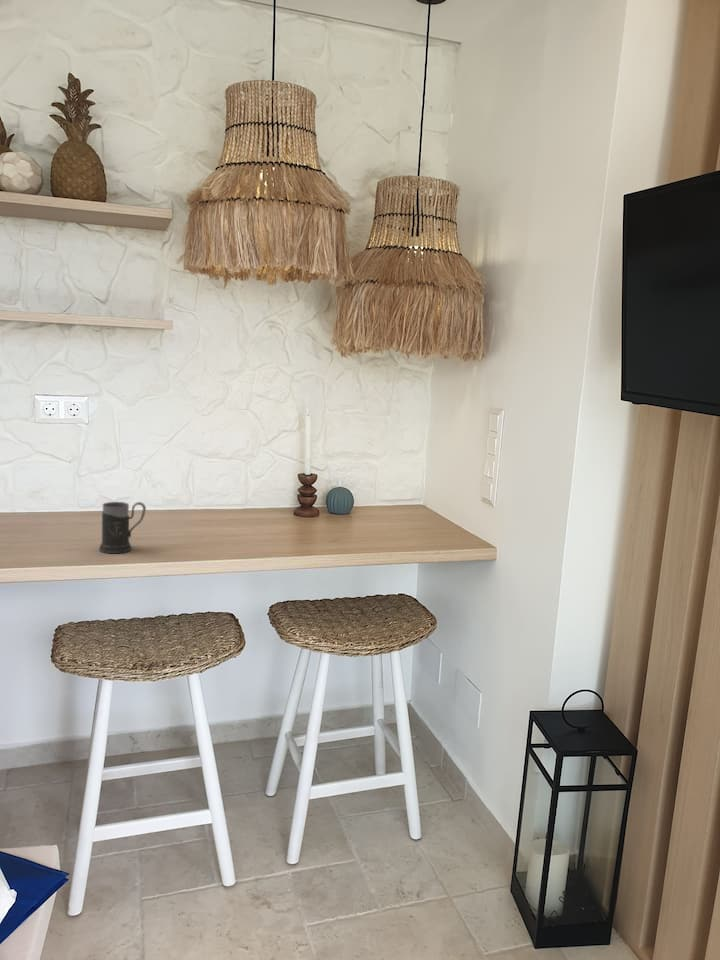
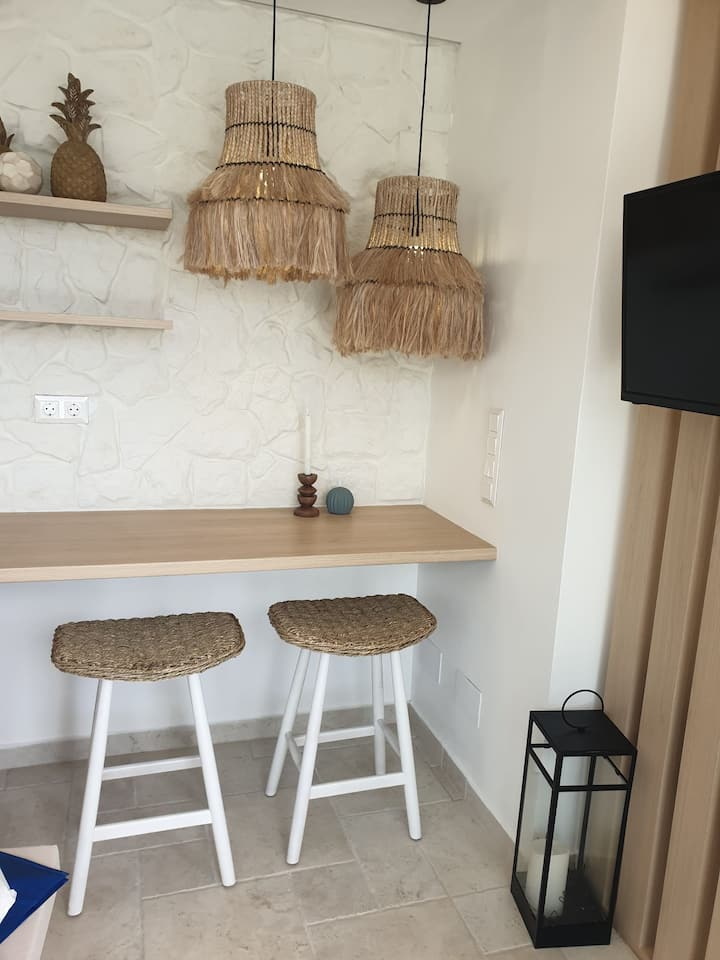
- mug [98,501,147,554]
